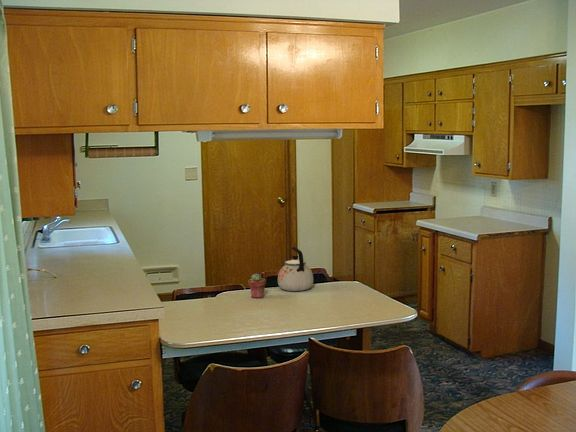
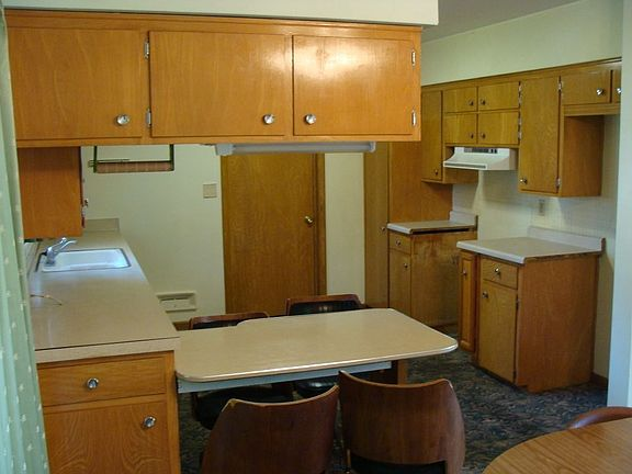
- kettle [277,246,314,292]
- potted succulent [247,272,267,299]
